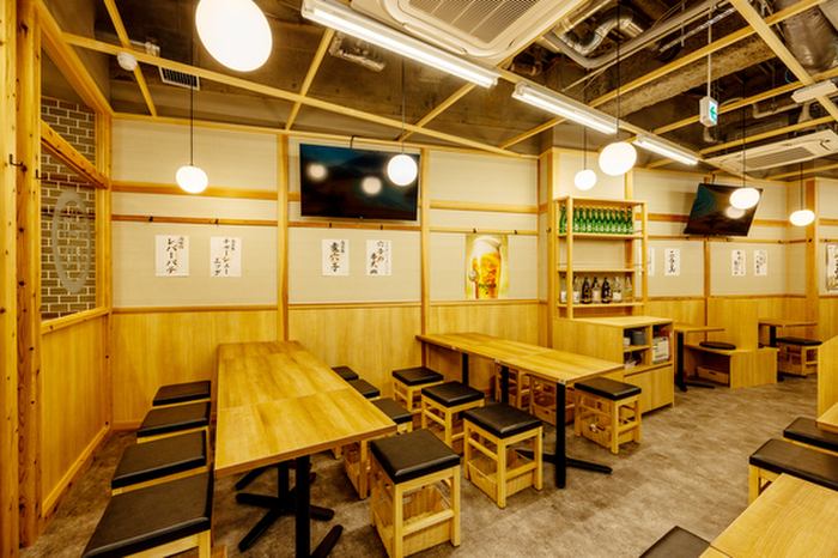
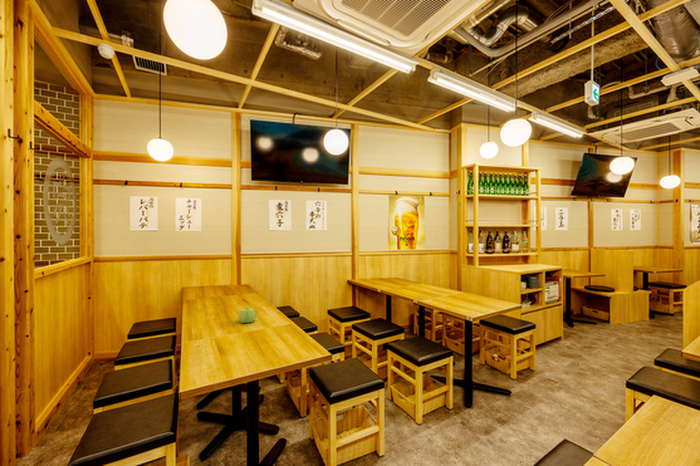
+ teapot [236,305,258,324]
